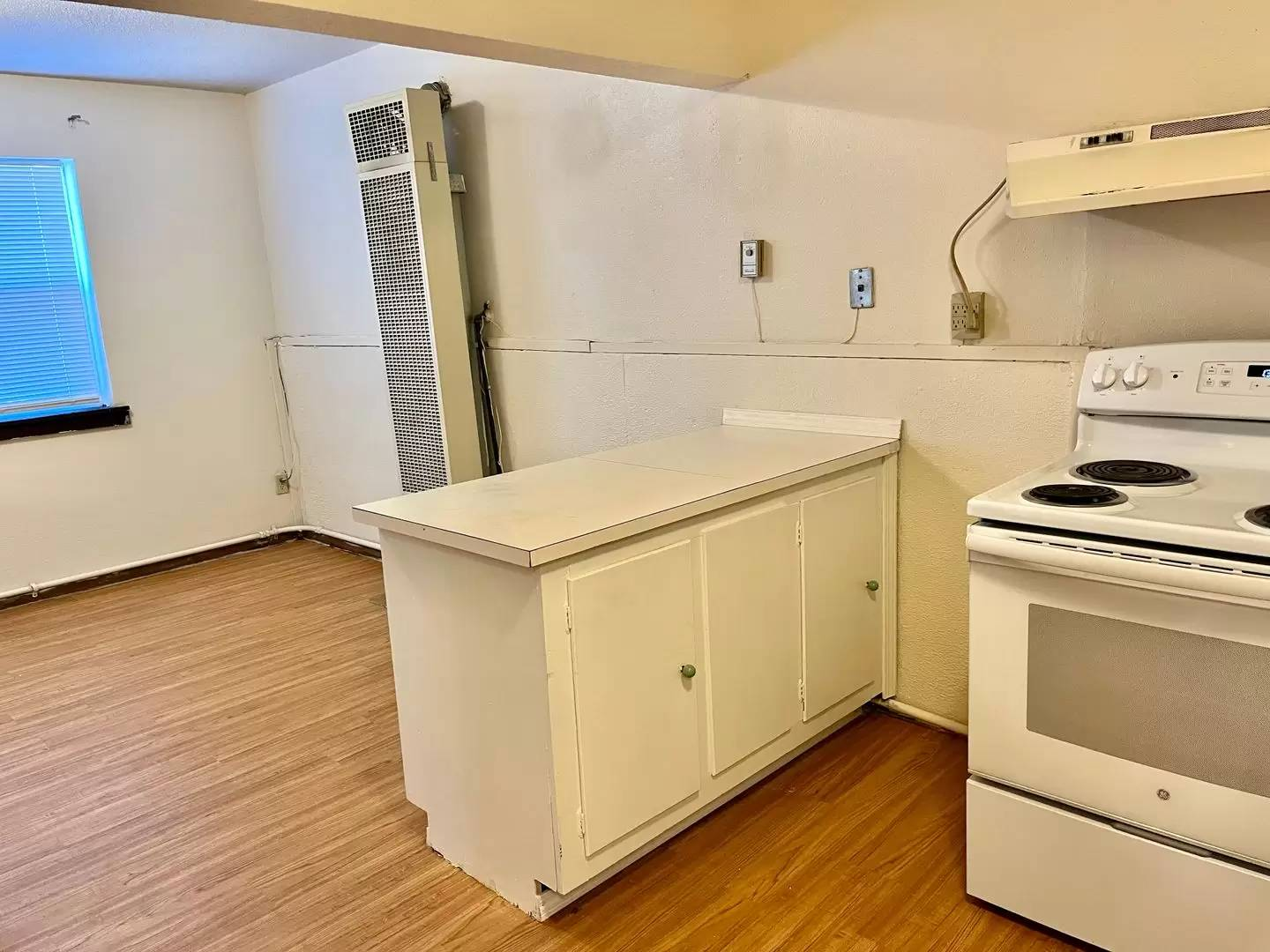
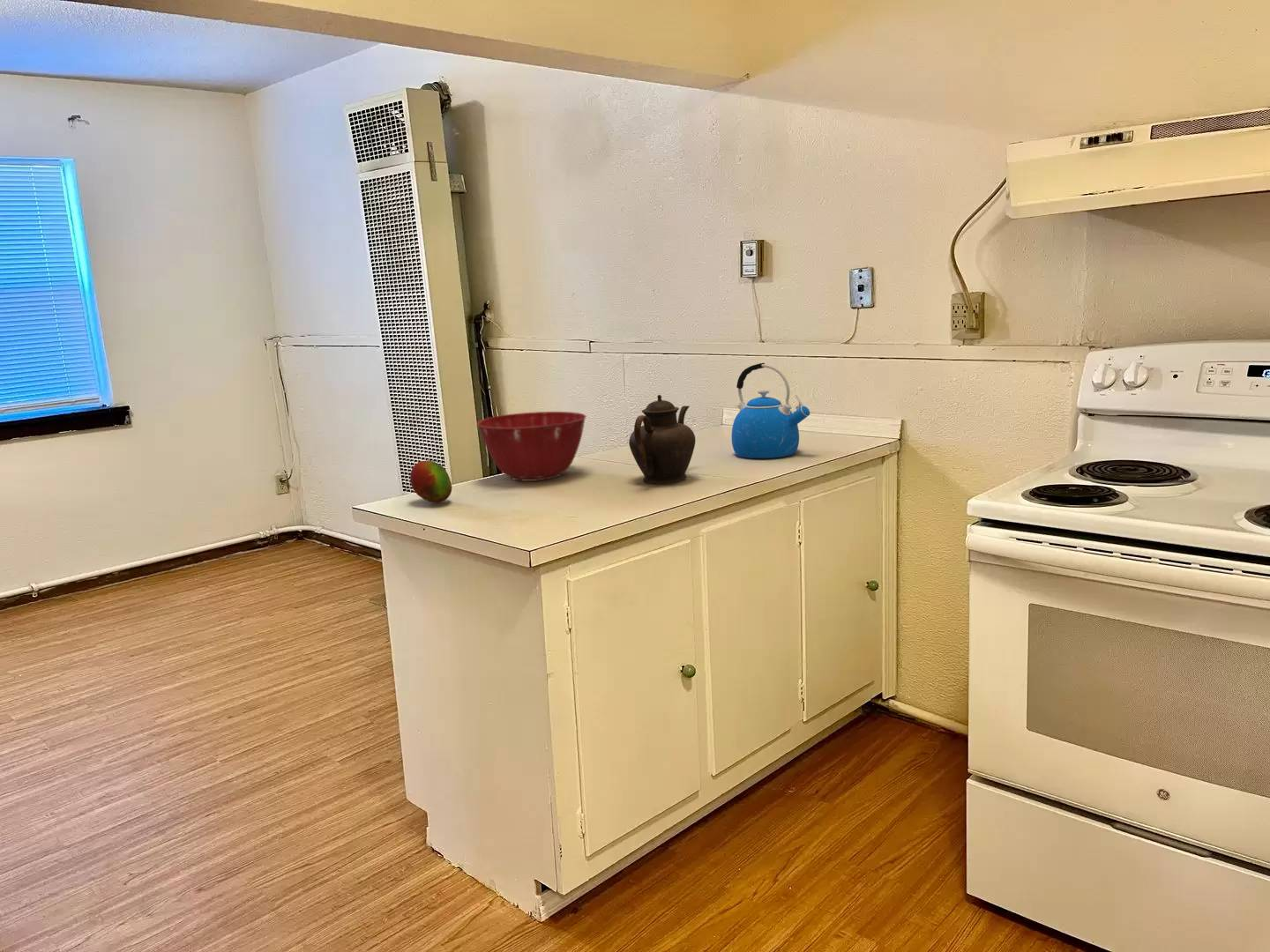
+ kettle [731,362,811,459]
+ mixing bowl [476,411,587,482]
+ teapot [628,394,696,485]
+ fruit [409,460,452,503]
